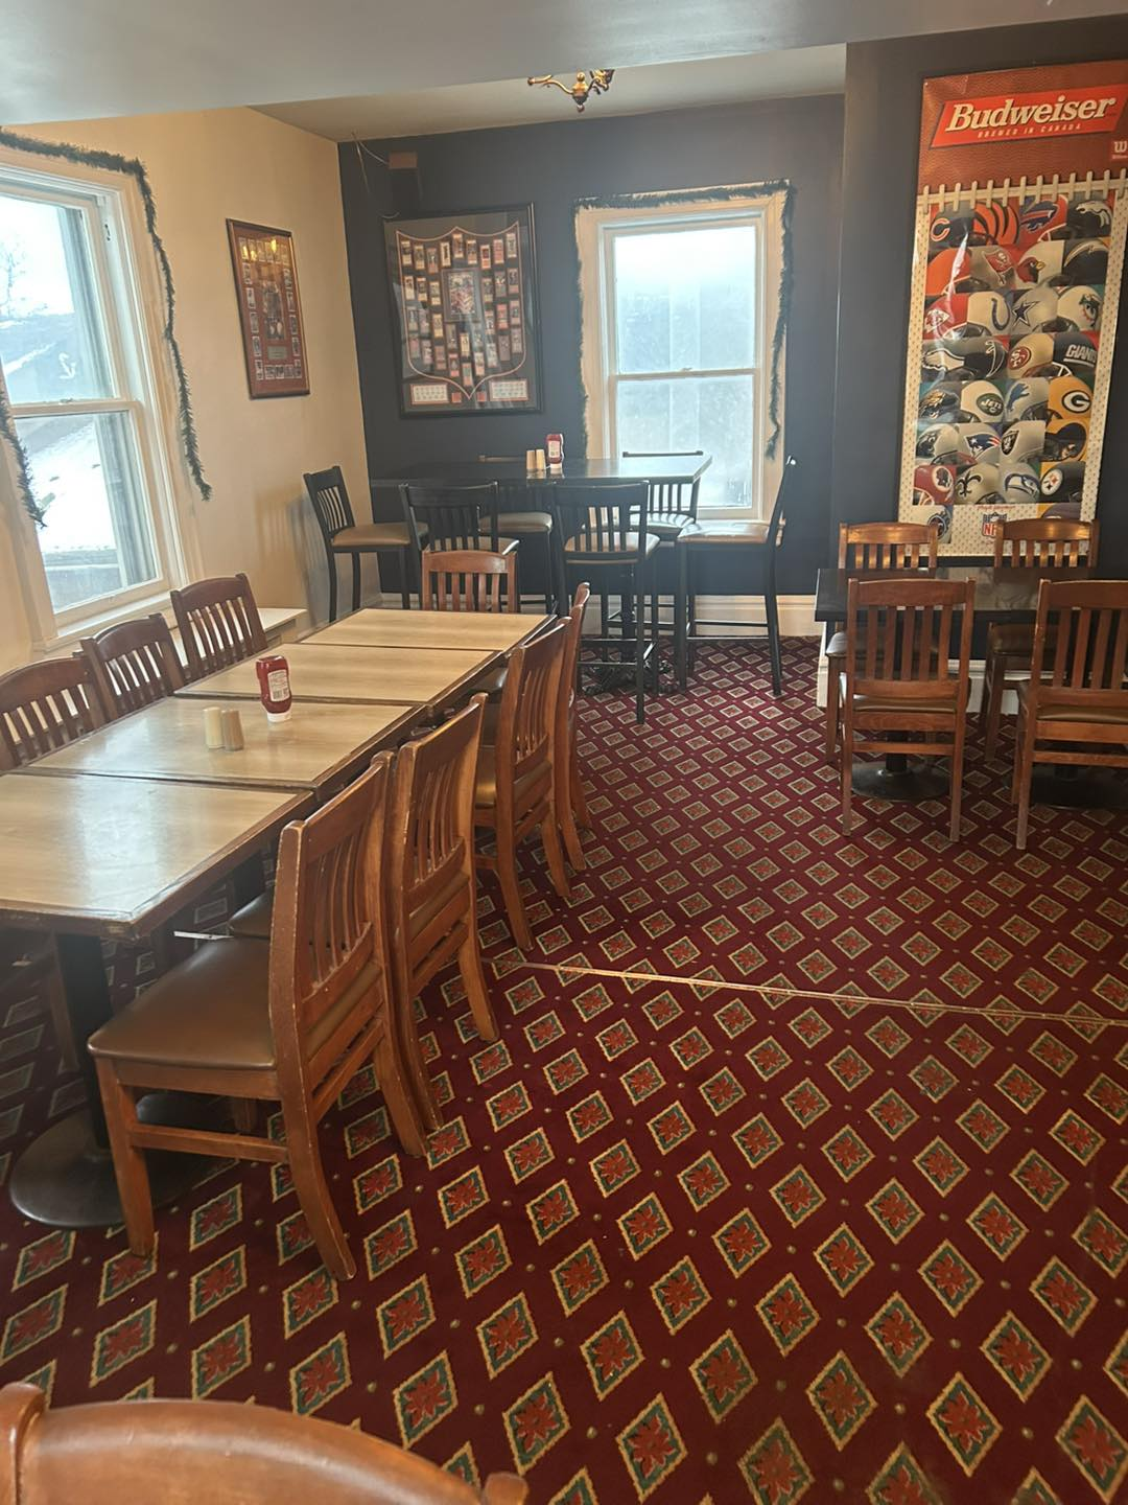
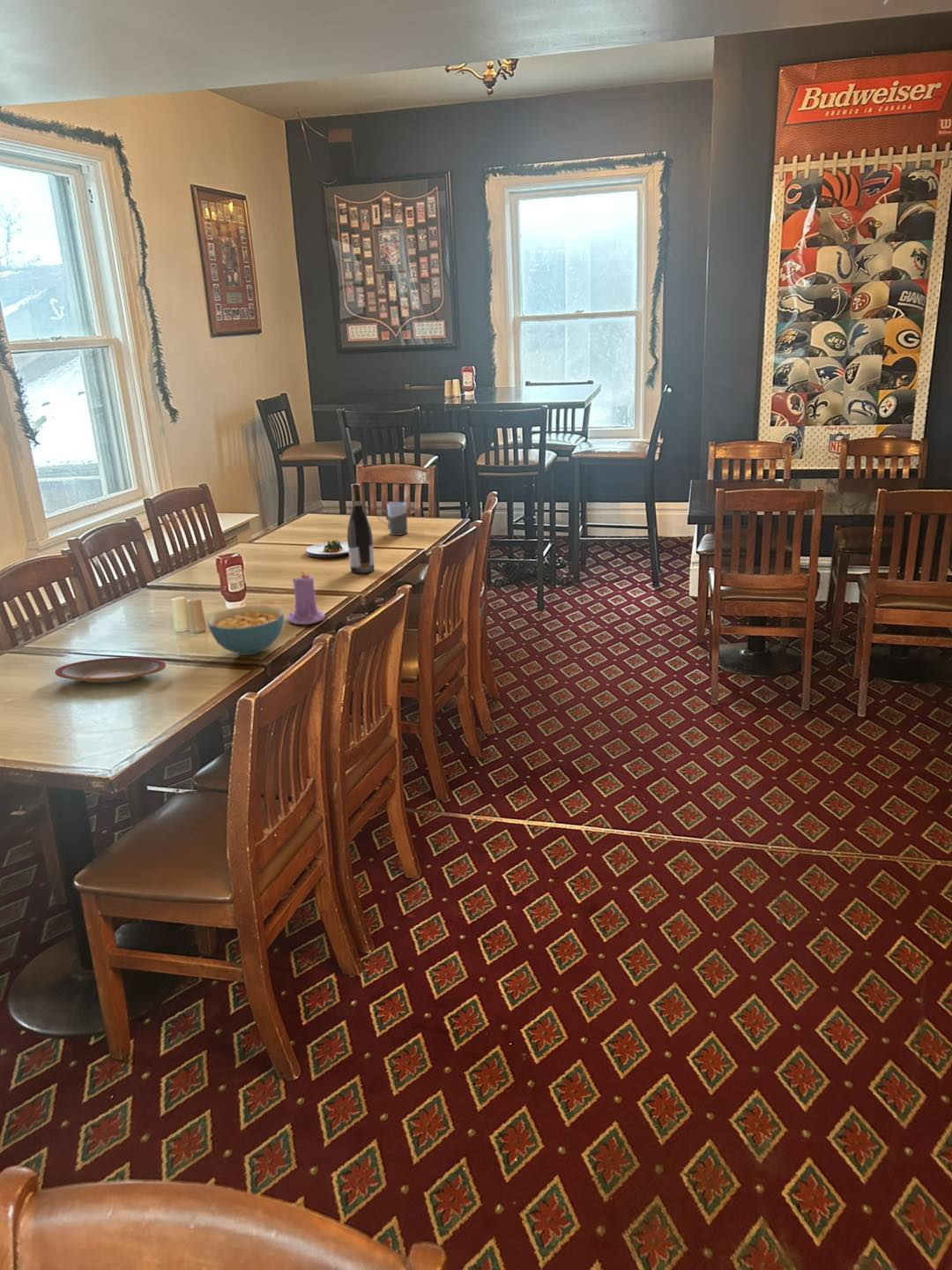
+ salad plate [305,539,349,558]
+ plate [55,656,167,684]
+ candle [286,569,326,626]
+ wine bottle [346,482,375,574]
+ cereal bowl [206,605,285,656]
+ mug [376,501,408,536]
